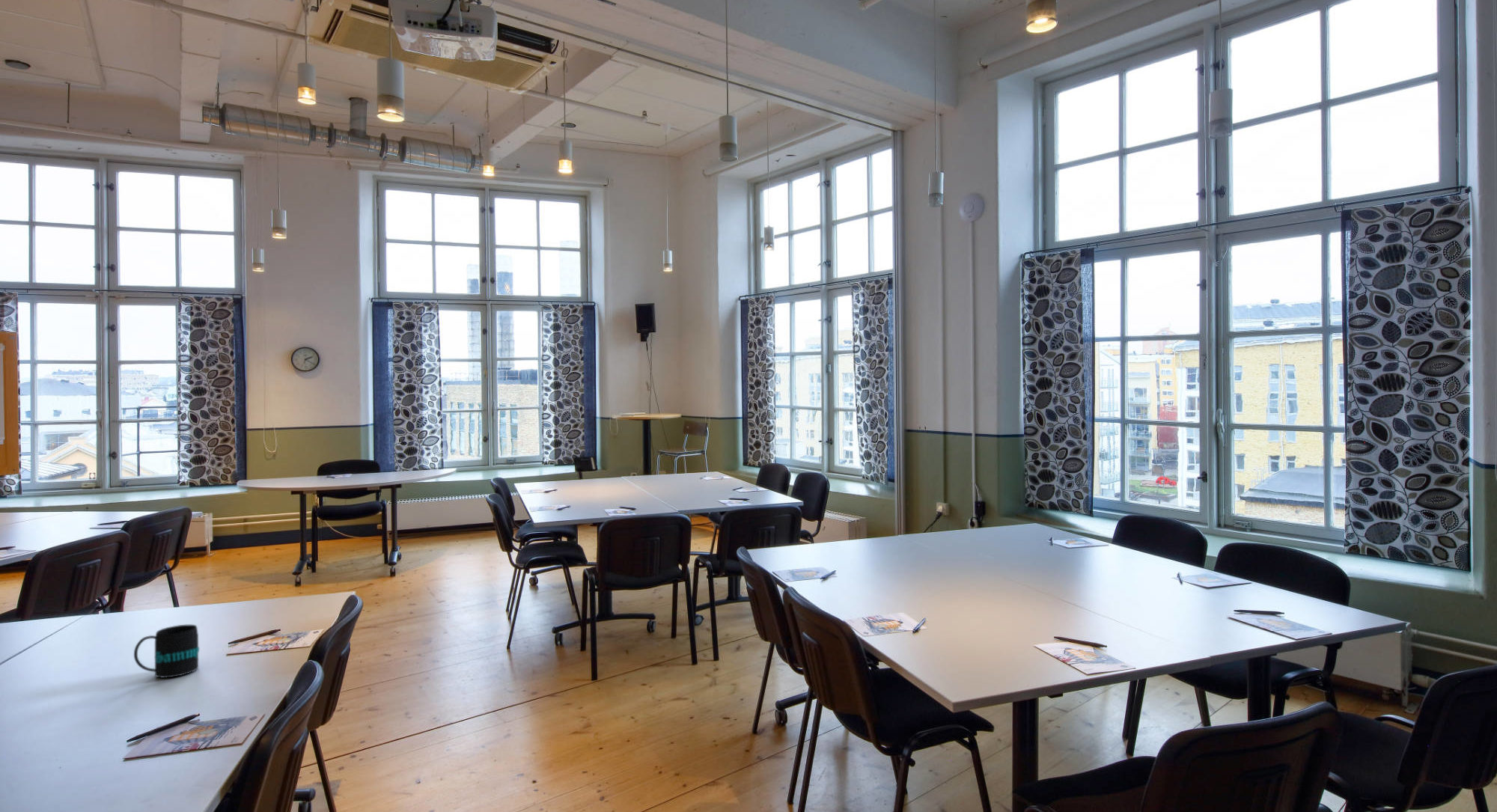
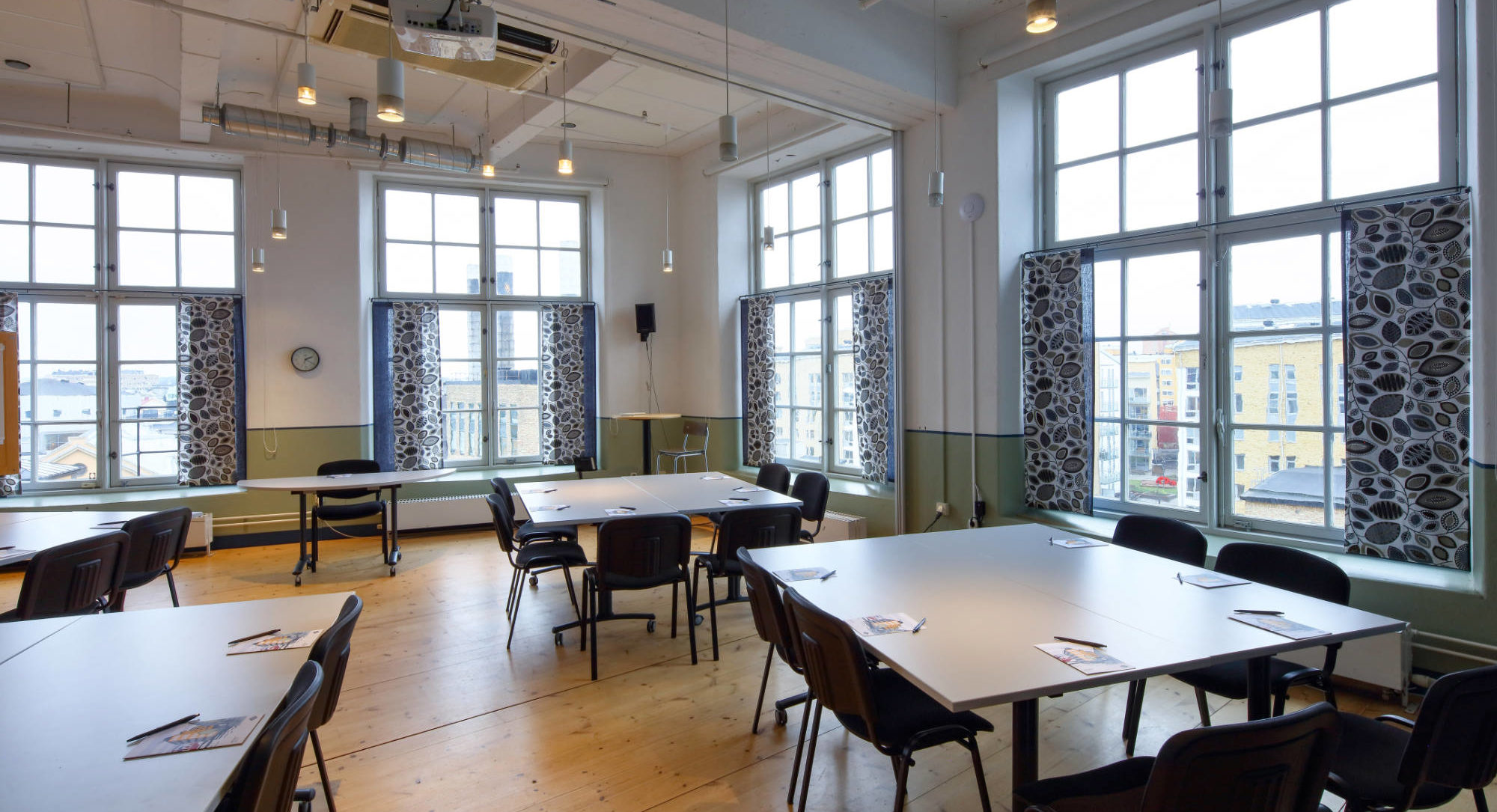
- mug [133,623,200,679]
